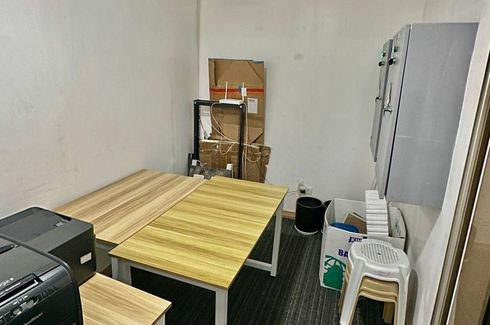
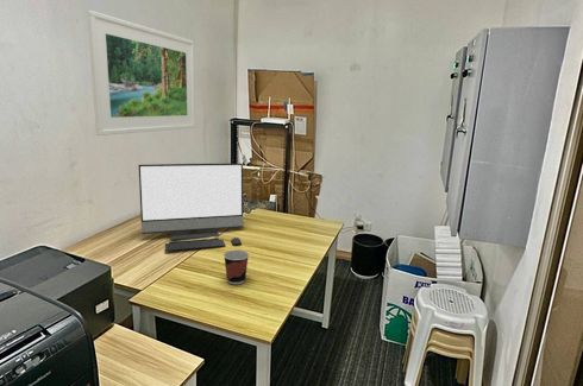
+ monitor [138,163,244,252]
+ cup [222,249,250,285]
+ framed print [86,10,196,137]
